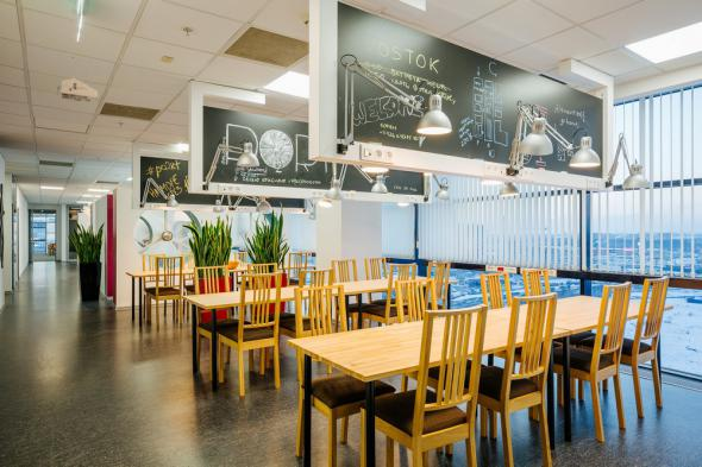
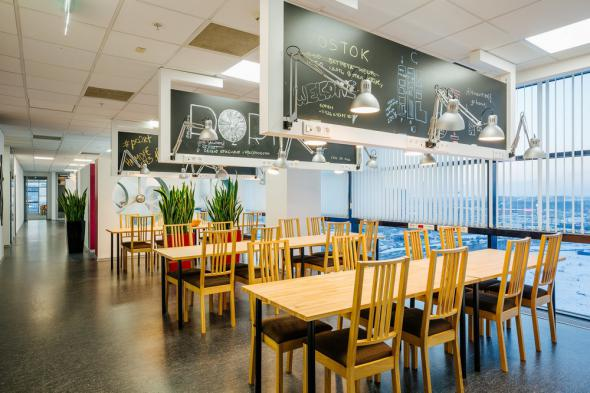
- architectural model [56,77,100,103]
